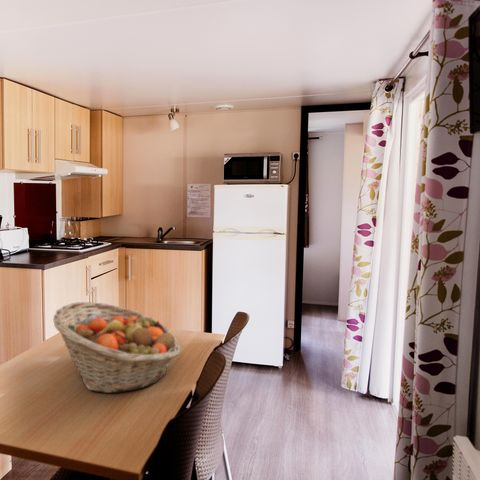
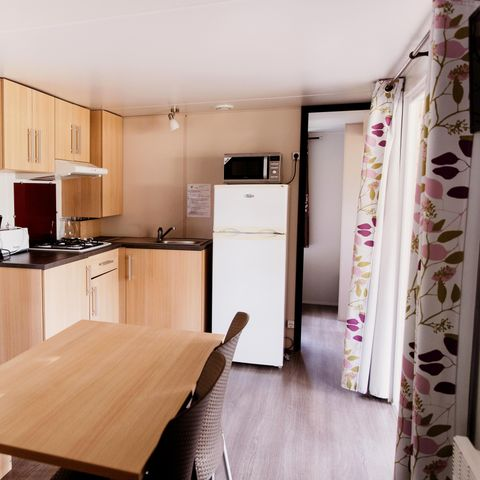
- fruit basket [52,301,181,394]
